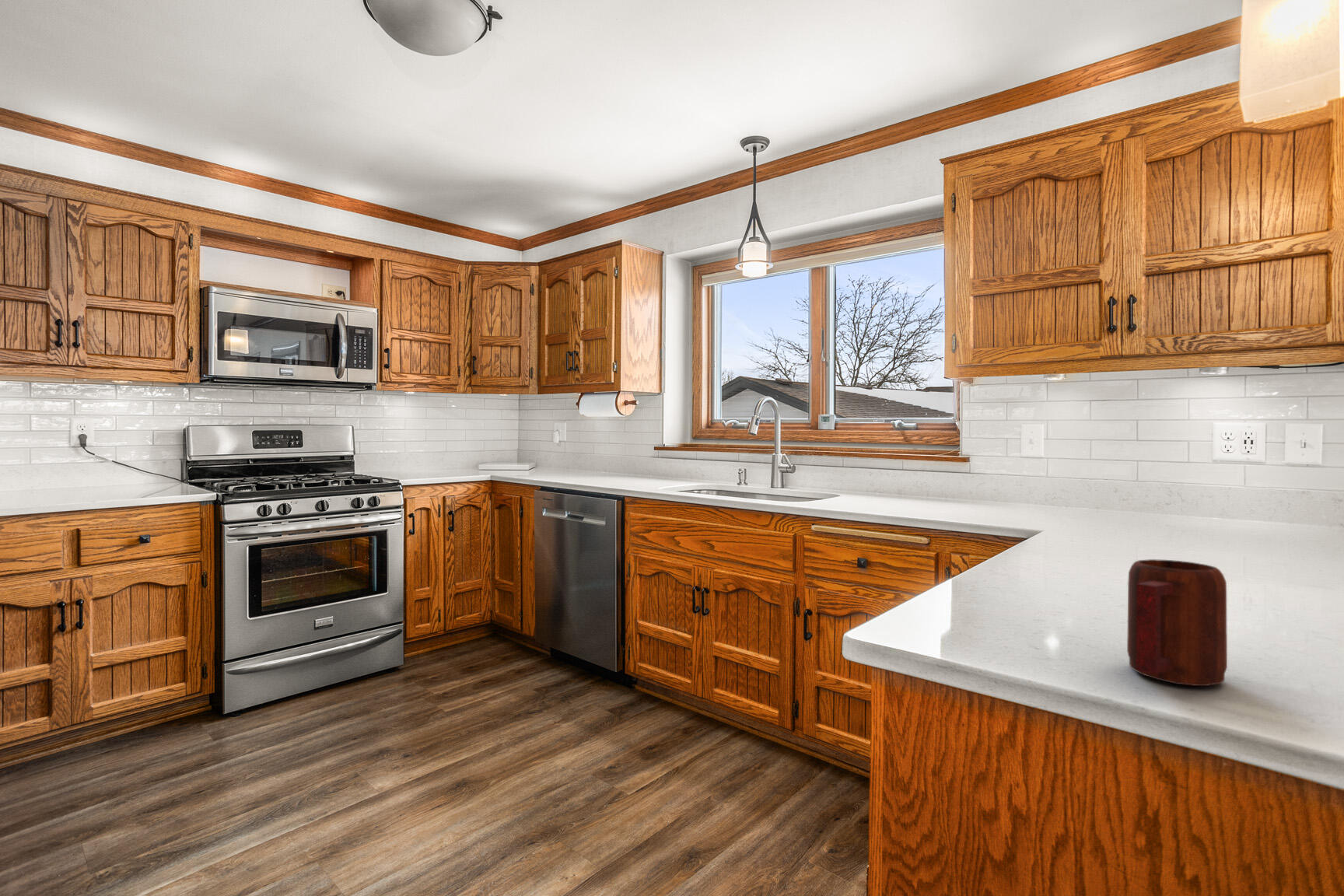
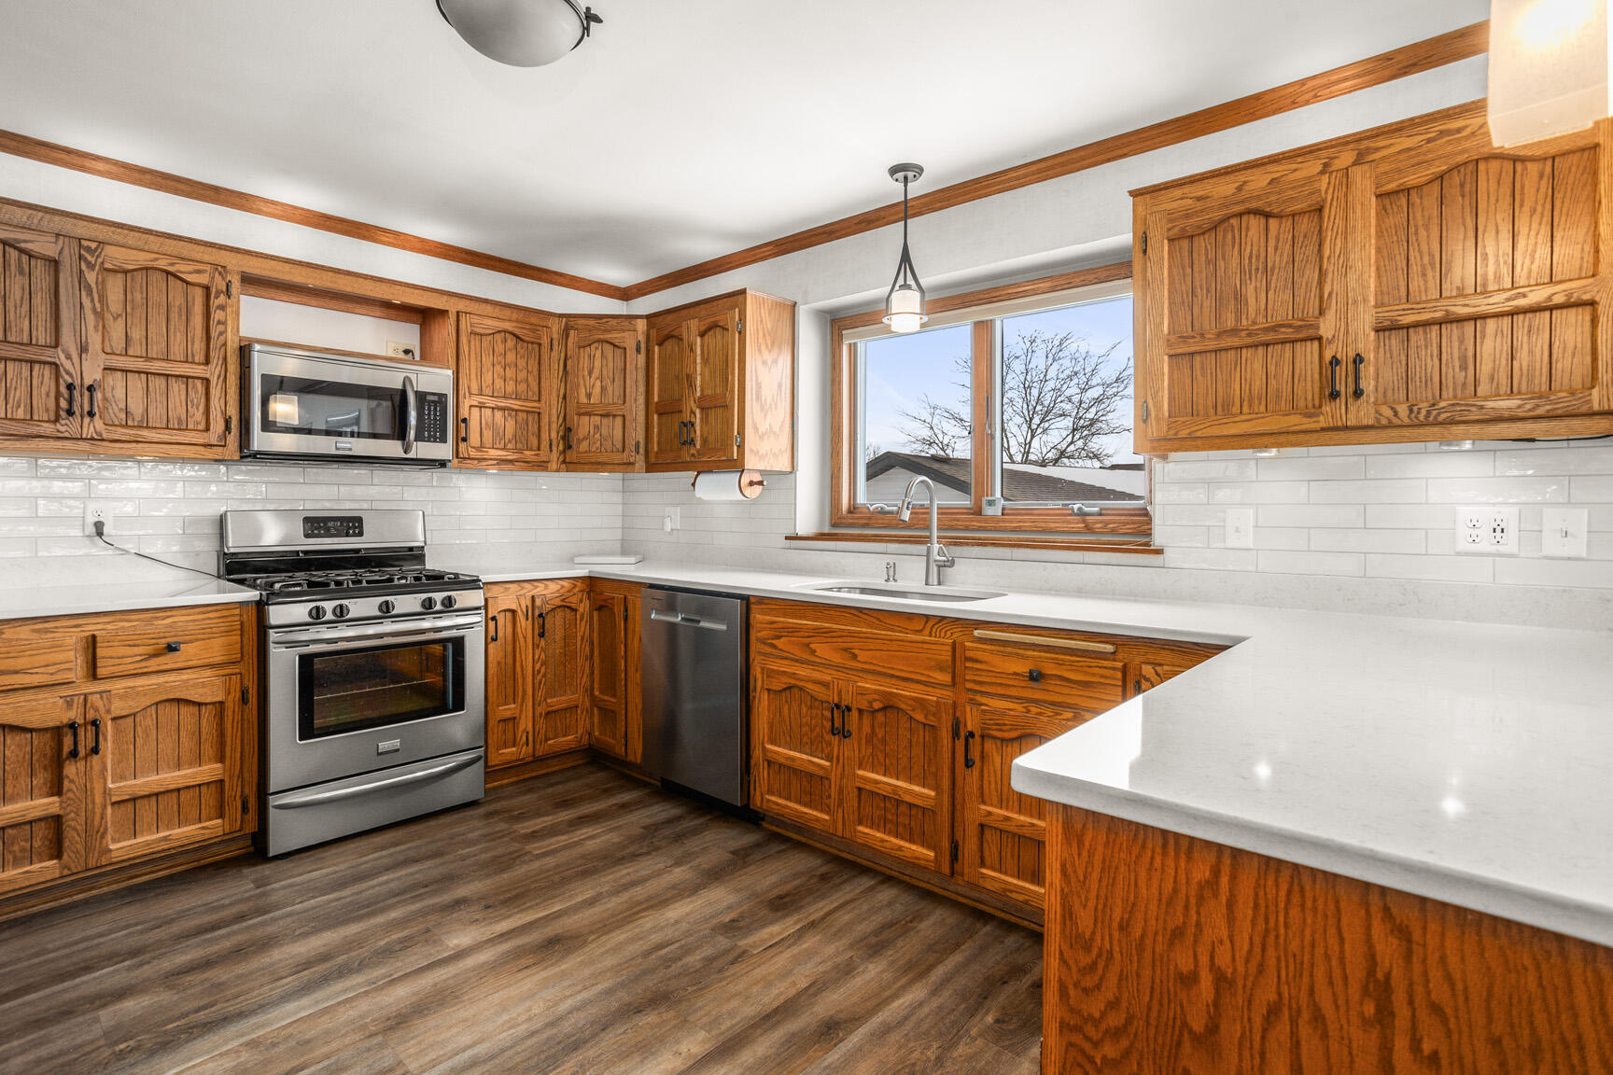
- mug [1126,558,1228,687]
